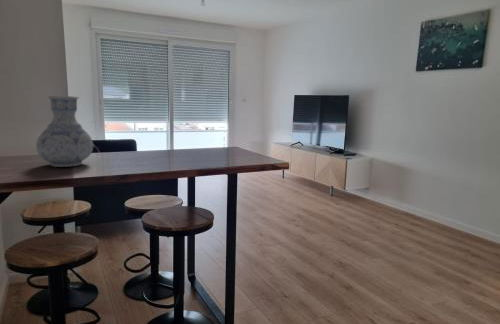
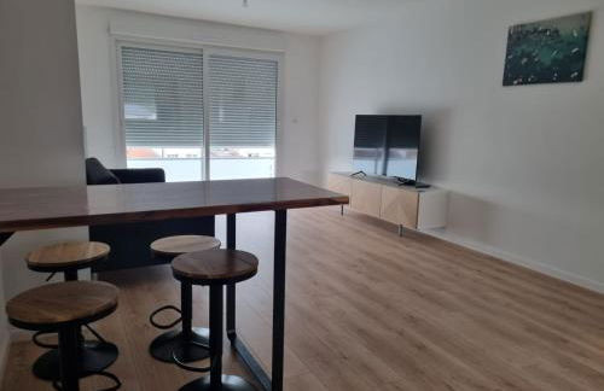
- vase [35,95,94,168]
